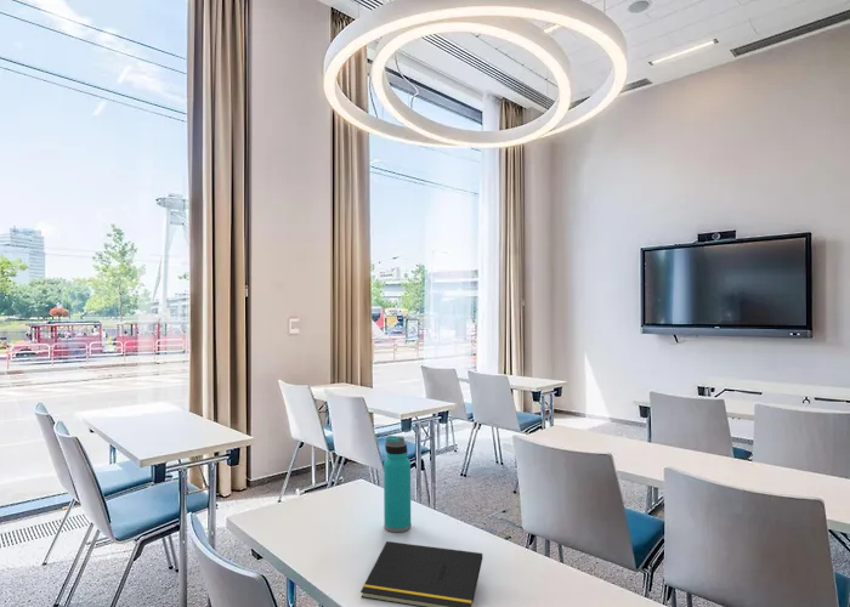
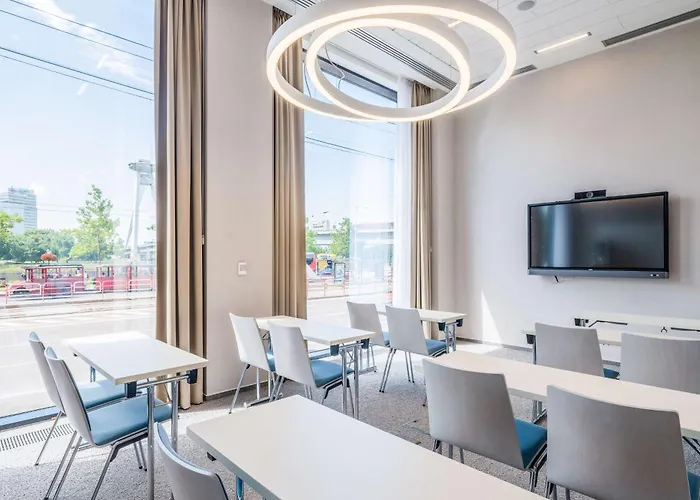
- water bottle [382,435,412,533]
- notepad [359,540,483,607]
